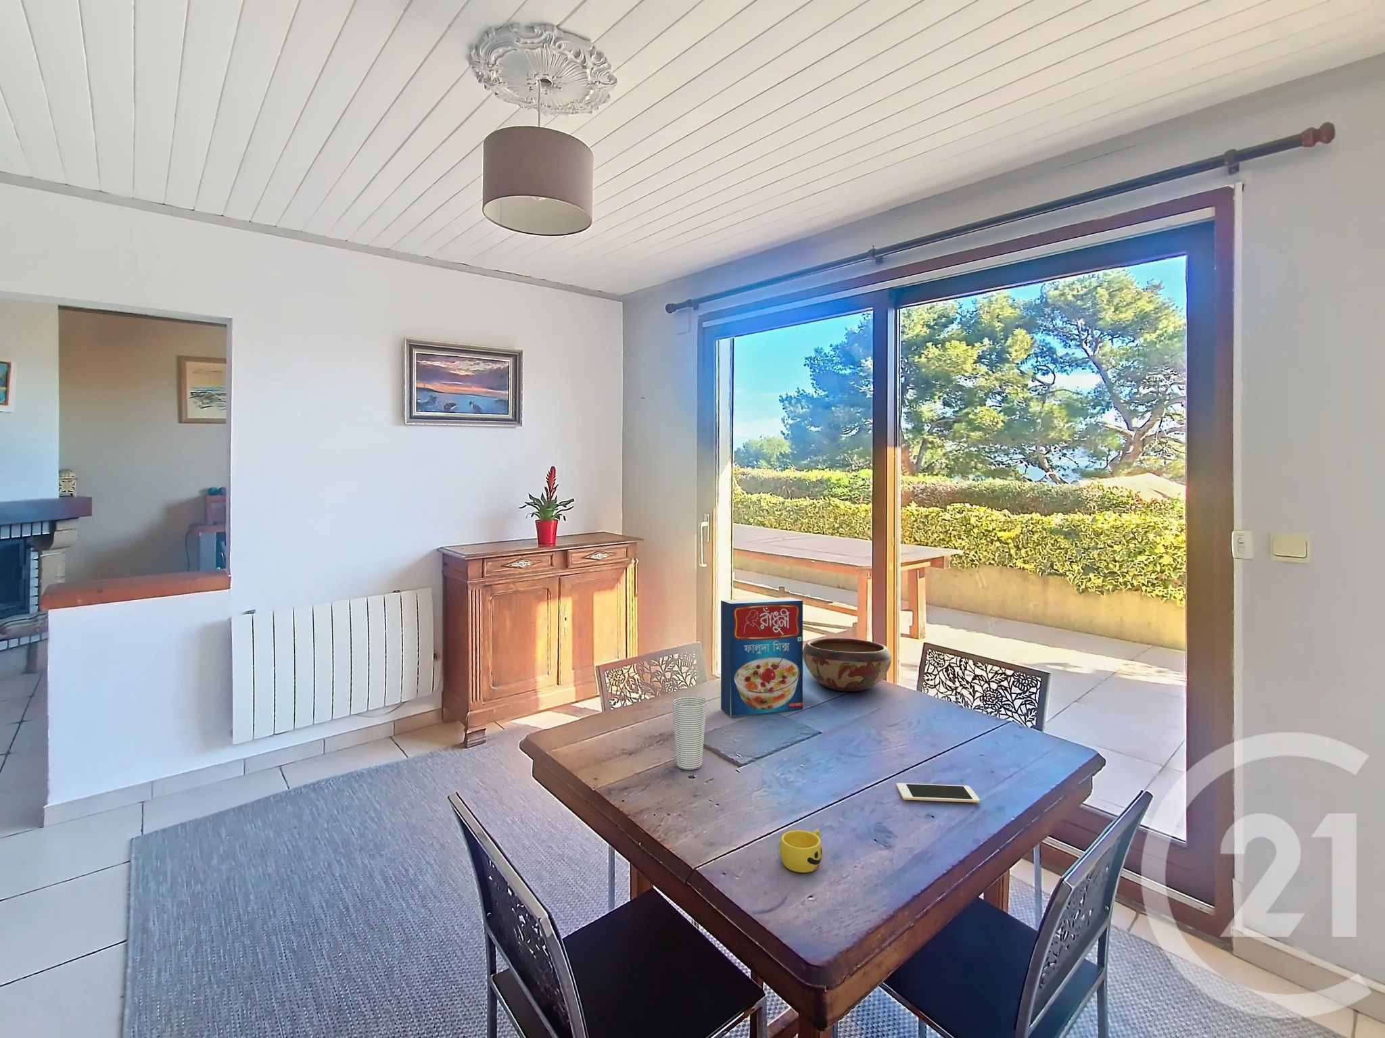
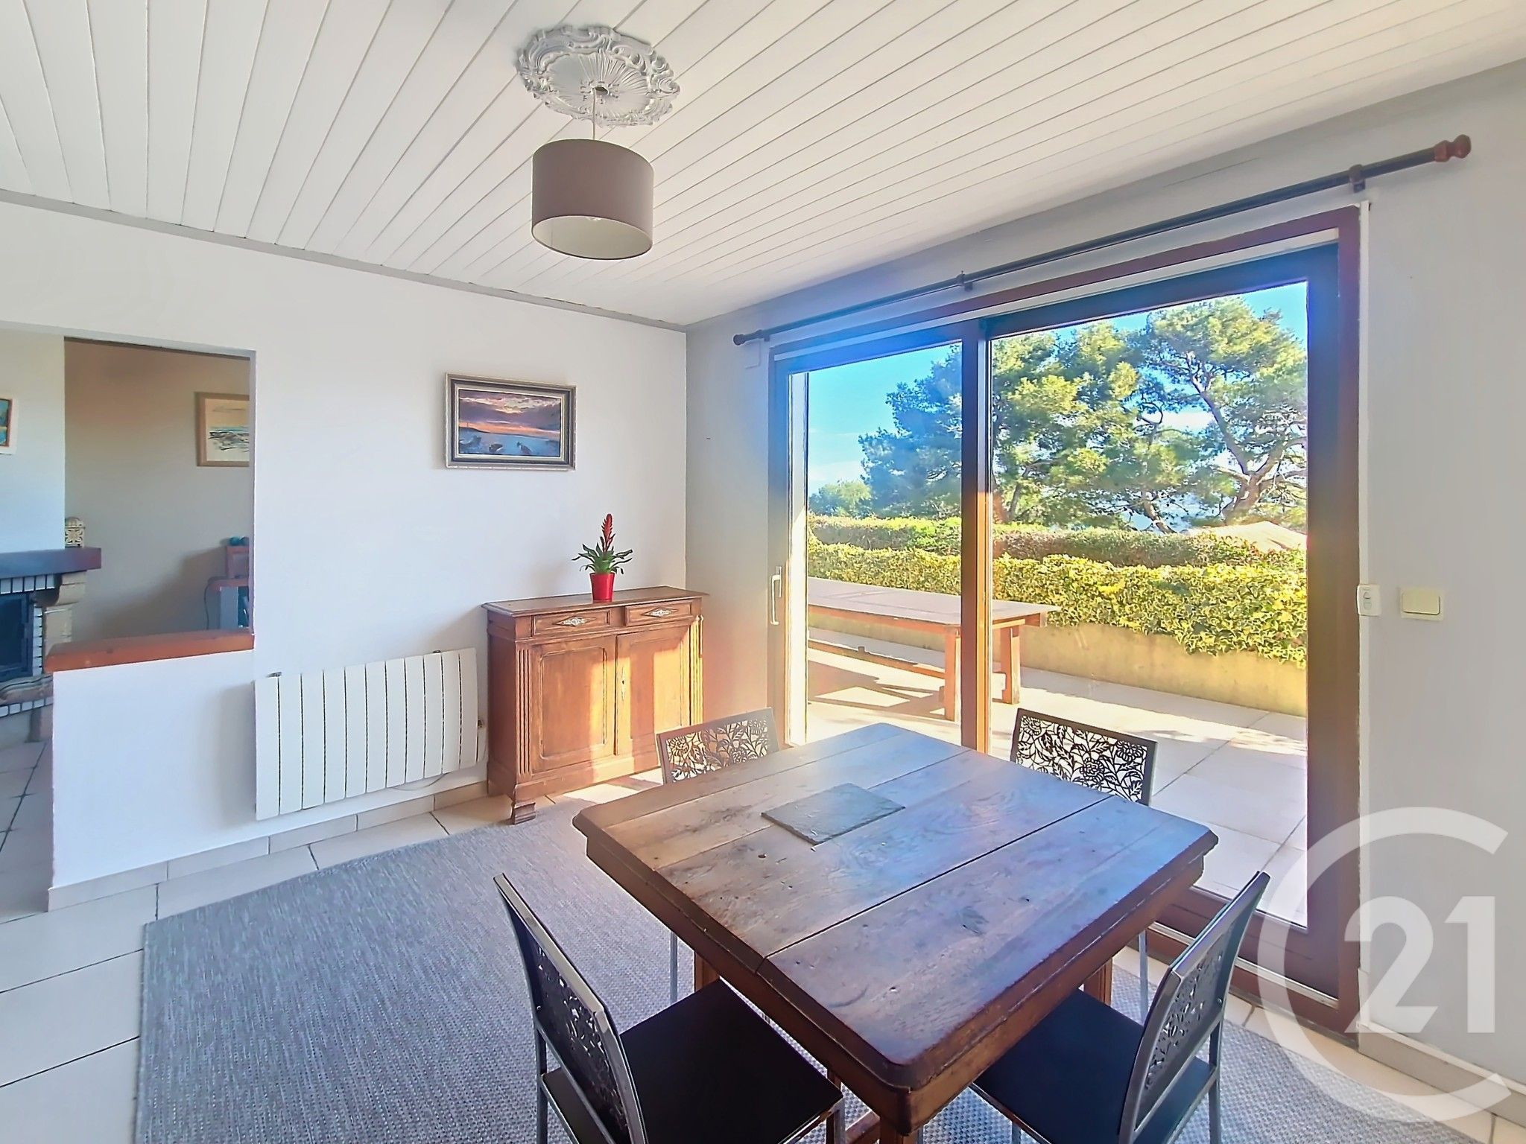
- cereal box [720,596,804,717]
- cup [671,696,708,771]
- cup [779,829,822,873]
- decorative bowl [803,637,892,692]
- cell phone [896,783,980,804]
